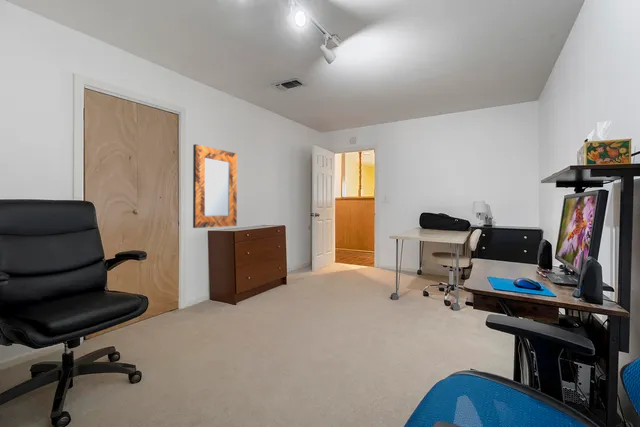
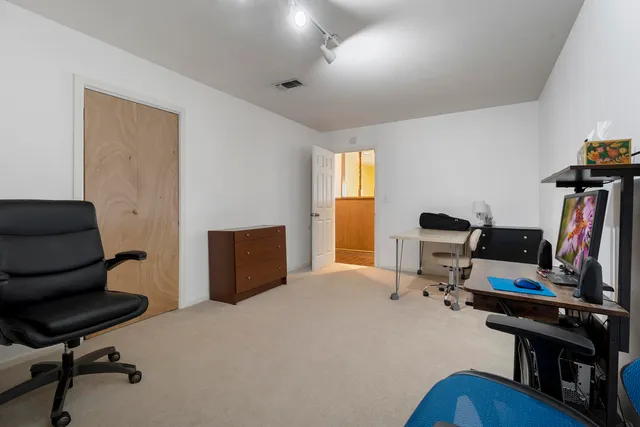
- home mirror [192,143,238,229]
